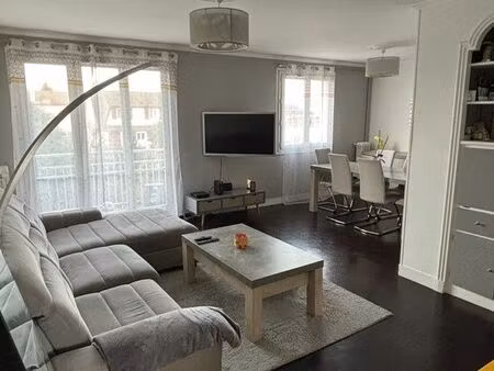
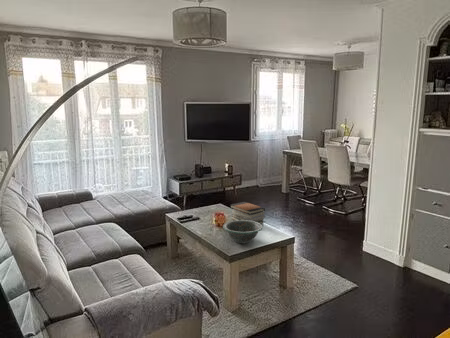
+ decorative bowl [222,220,263,244]
+ book stack [229,201,266,225]
